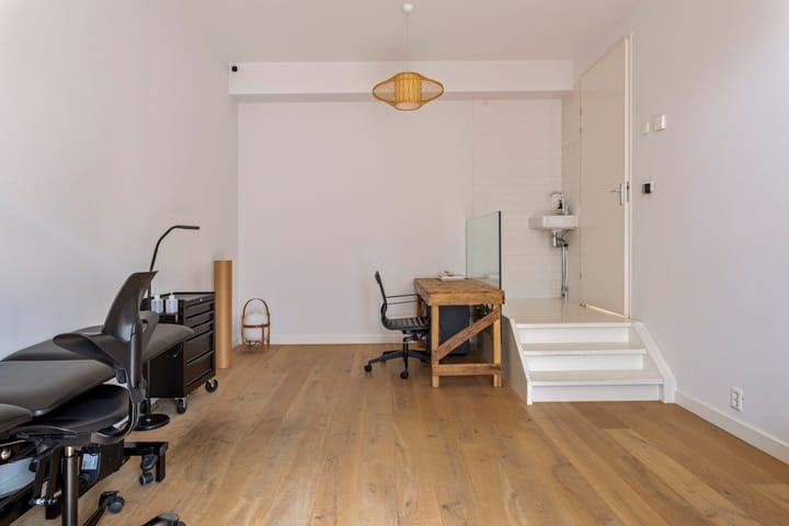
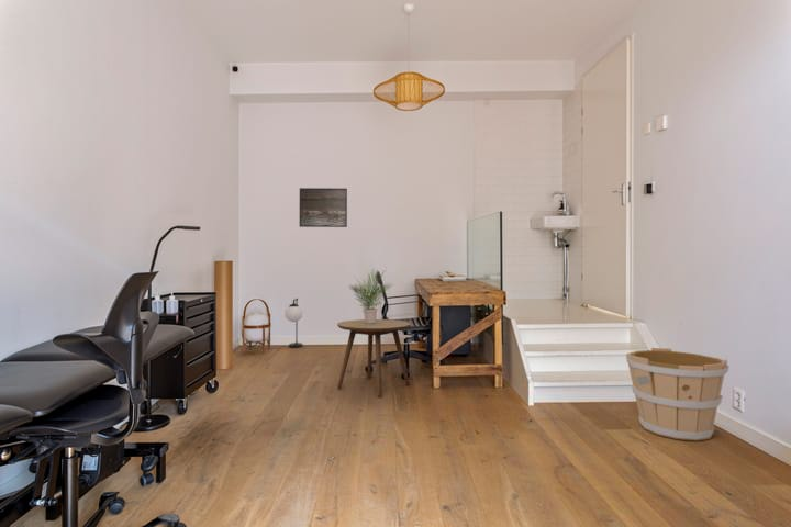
+ side table [336,318,412,397]
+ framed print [299,187,348,228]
+ lamp [283,298,303,349]
+ potted plant [347,268,394,324]
+ wooden bucket [625,347,731,442]
